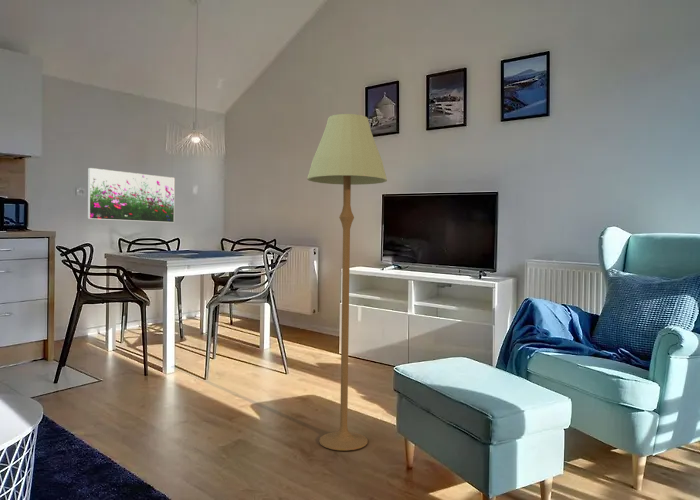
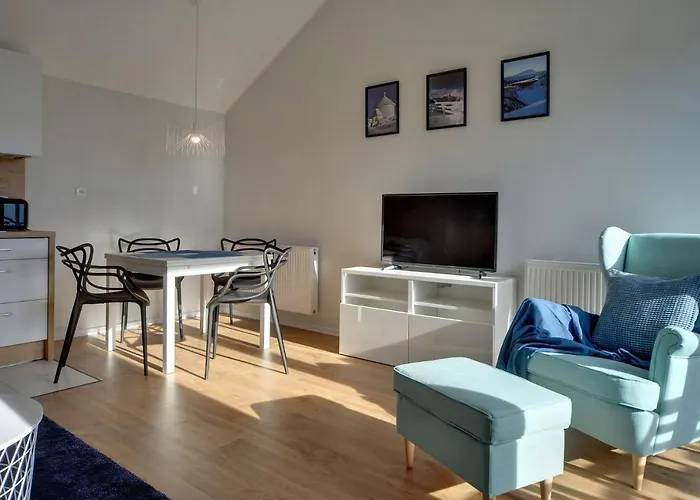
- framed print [87,167,176,224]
- floor lamp [306,113,388,451]
